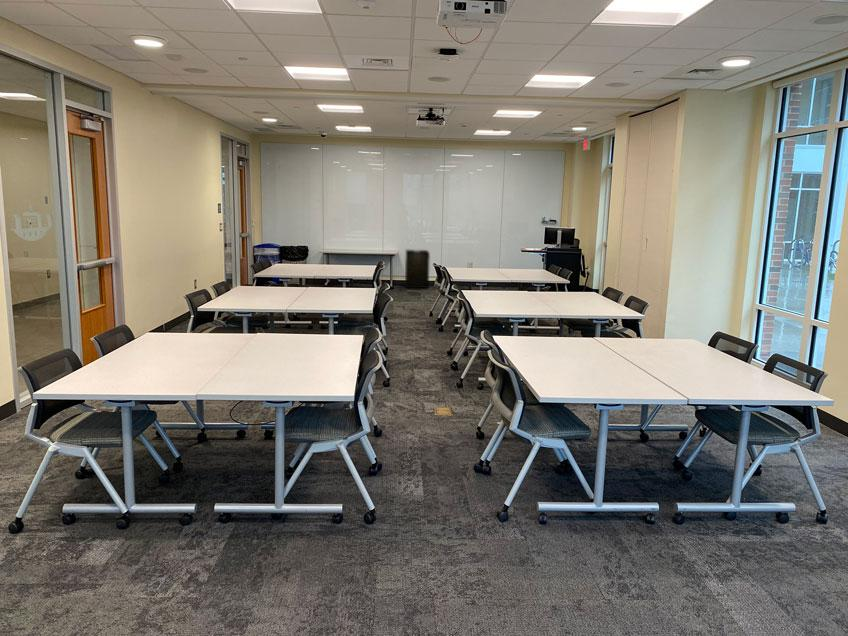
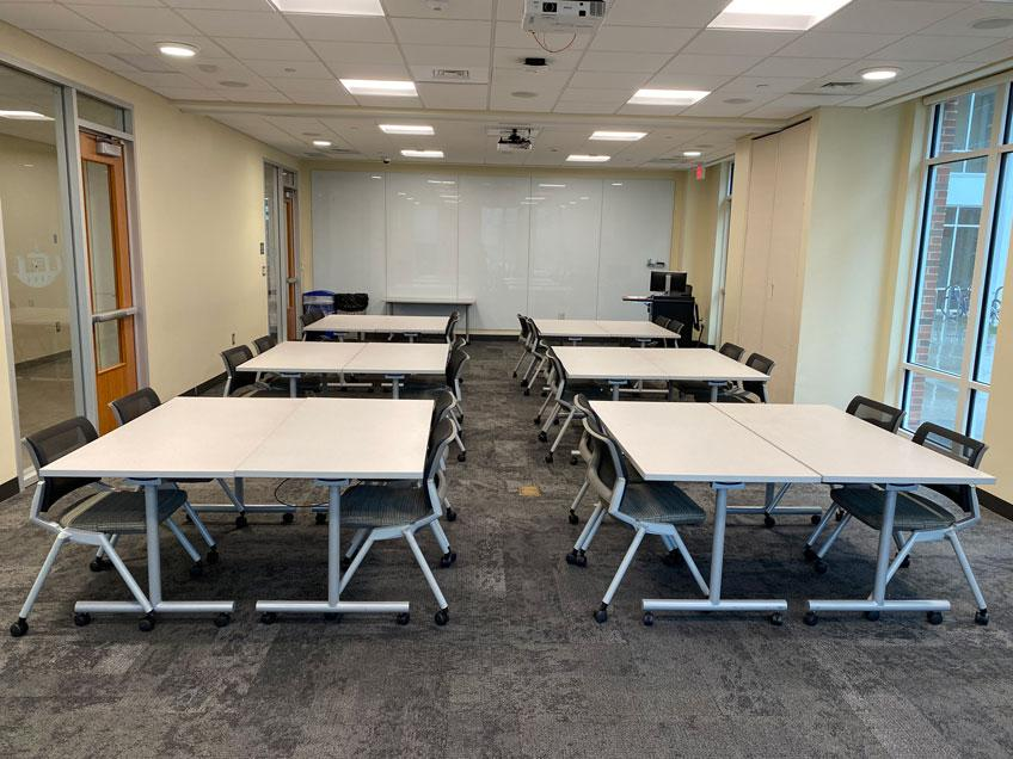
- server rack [404,249,431,289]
